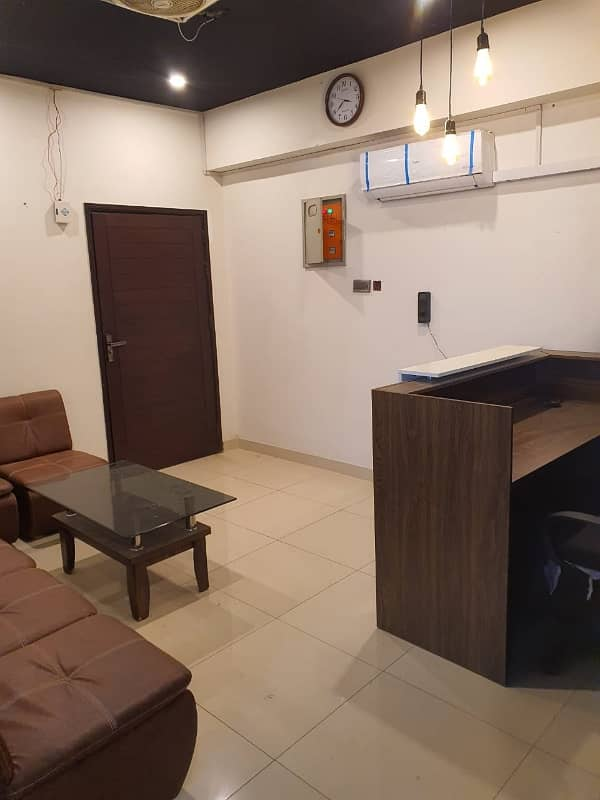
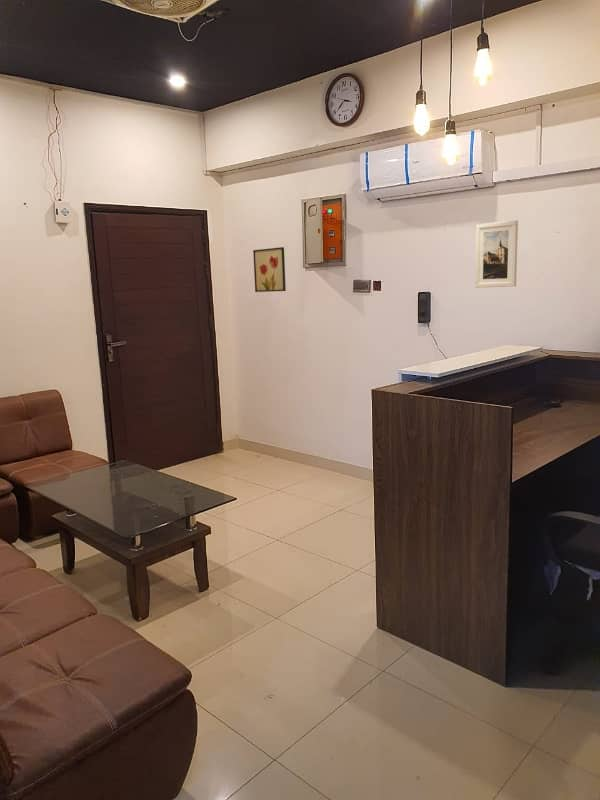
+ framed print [474,219,519,289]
+ wall art [252,246,287,293]
